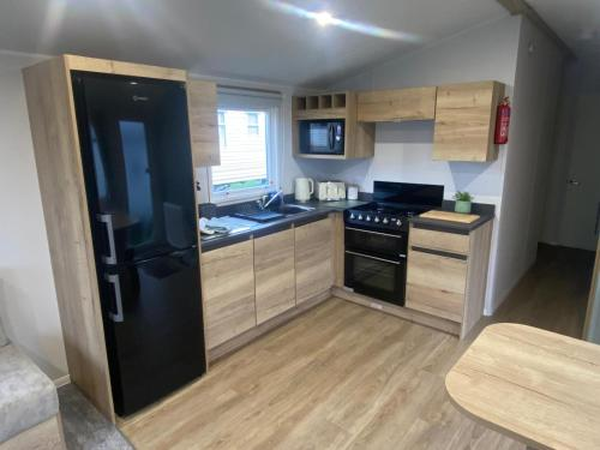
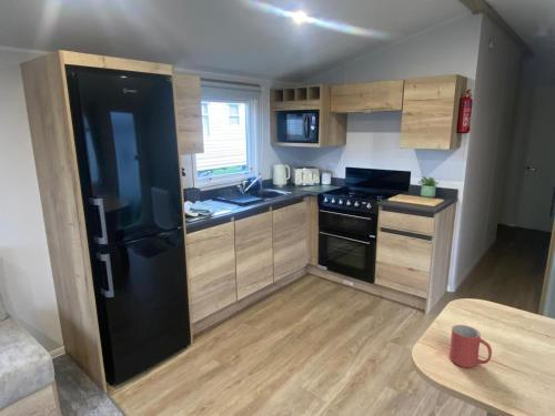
+ mug [448,324,493,368]
